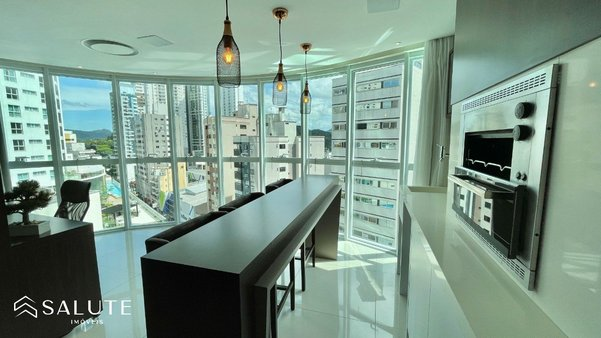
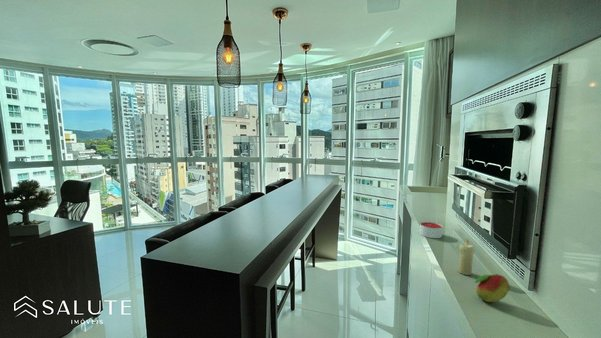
+ candle [419,221,443,239]
+ candle [457,238,475,276]
+ fruit [473,273,510,303]
